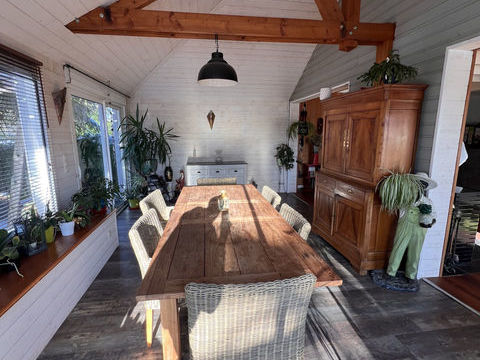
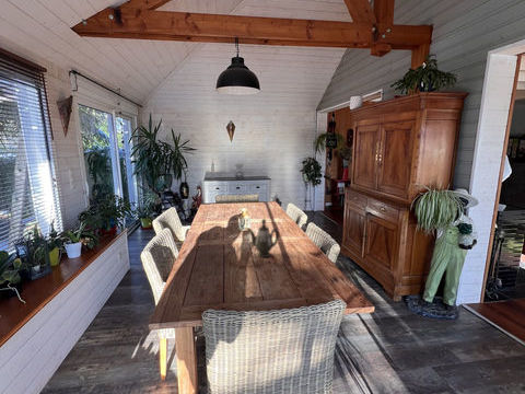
+ teapot [246,218,280,258]
